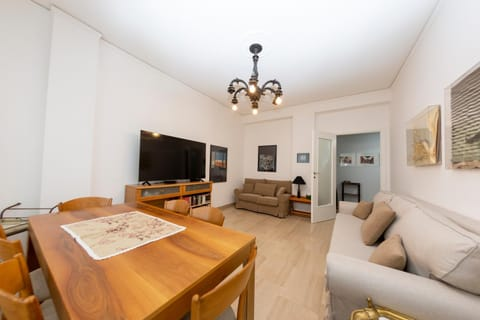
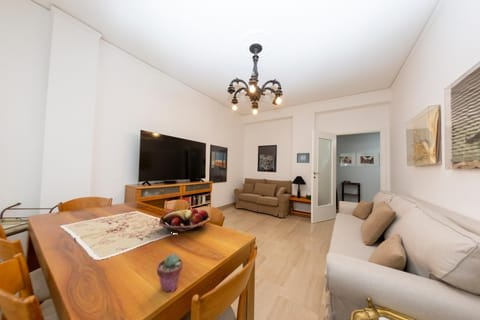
+ potted succulent [156,253,184,294]
+ fruit basket [158,208,211,233]
